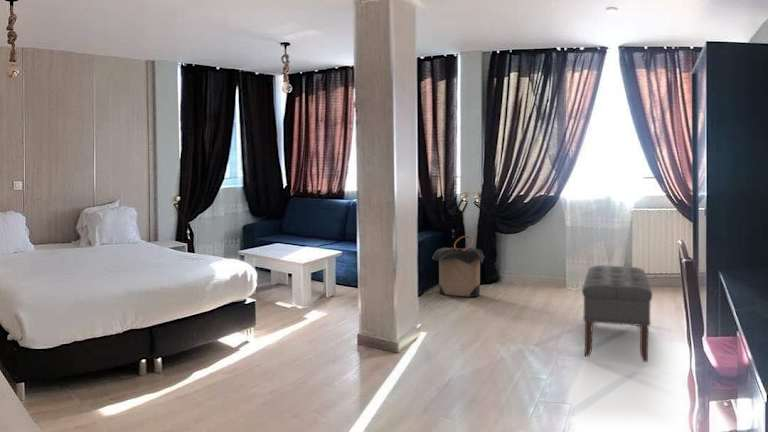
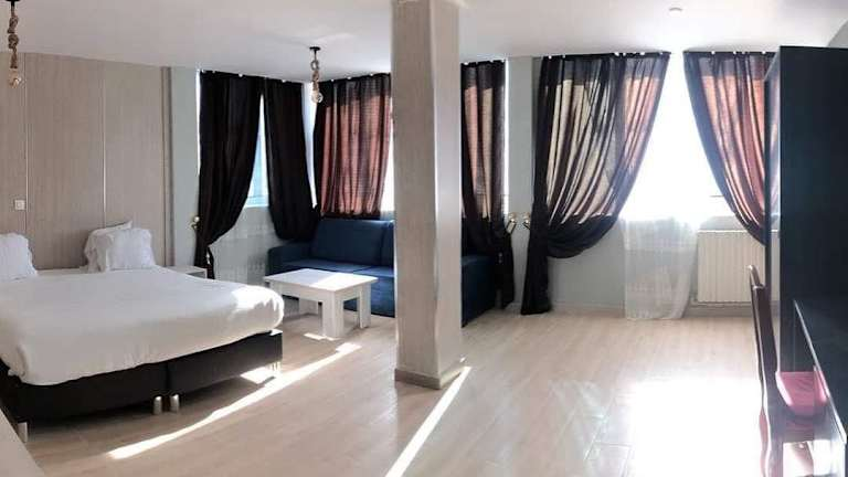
- bench [581,264,653,363]
- laundry hamper [431,235,486,298]
